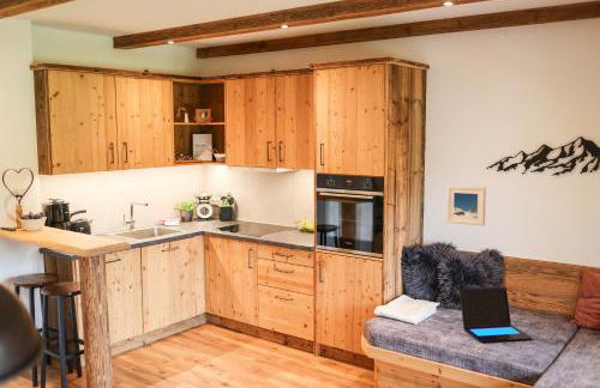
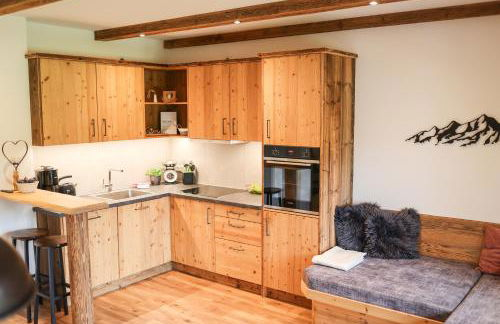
- laptop [458,286,533,344]
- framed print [445,184,487,226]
